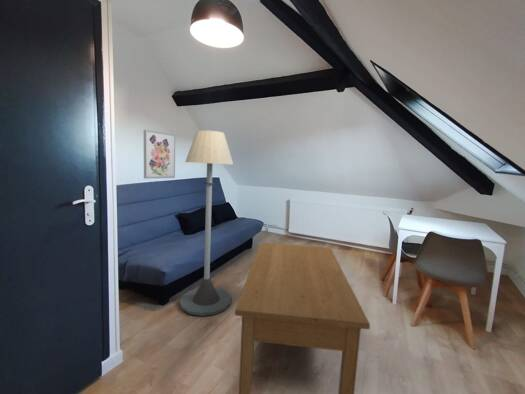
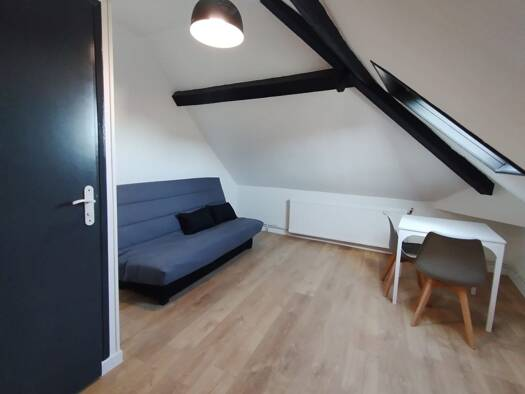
- wall art [143,129,176,180]
- floor lamp [179,129,234,317]
- coffee table [234,241,371,394]
